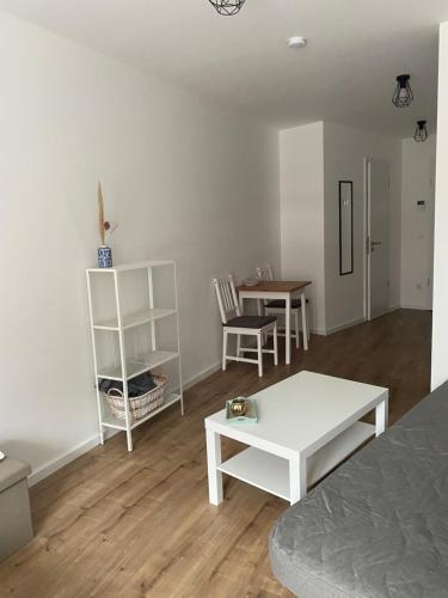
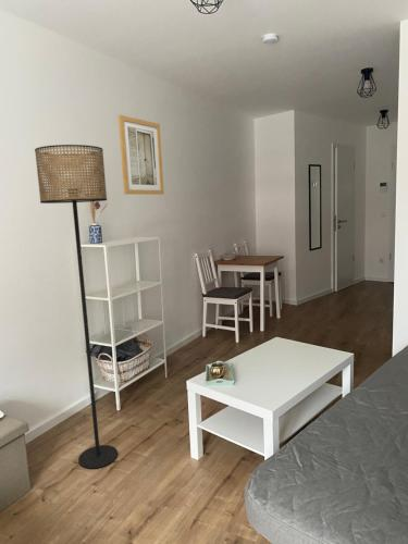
+ wall art [118,114,165,196]
+ floor lamp [34,144,119,470]
